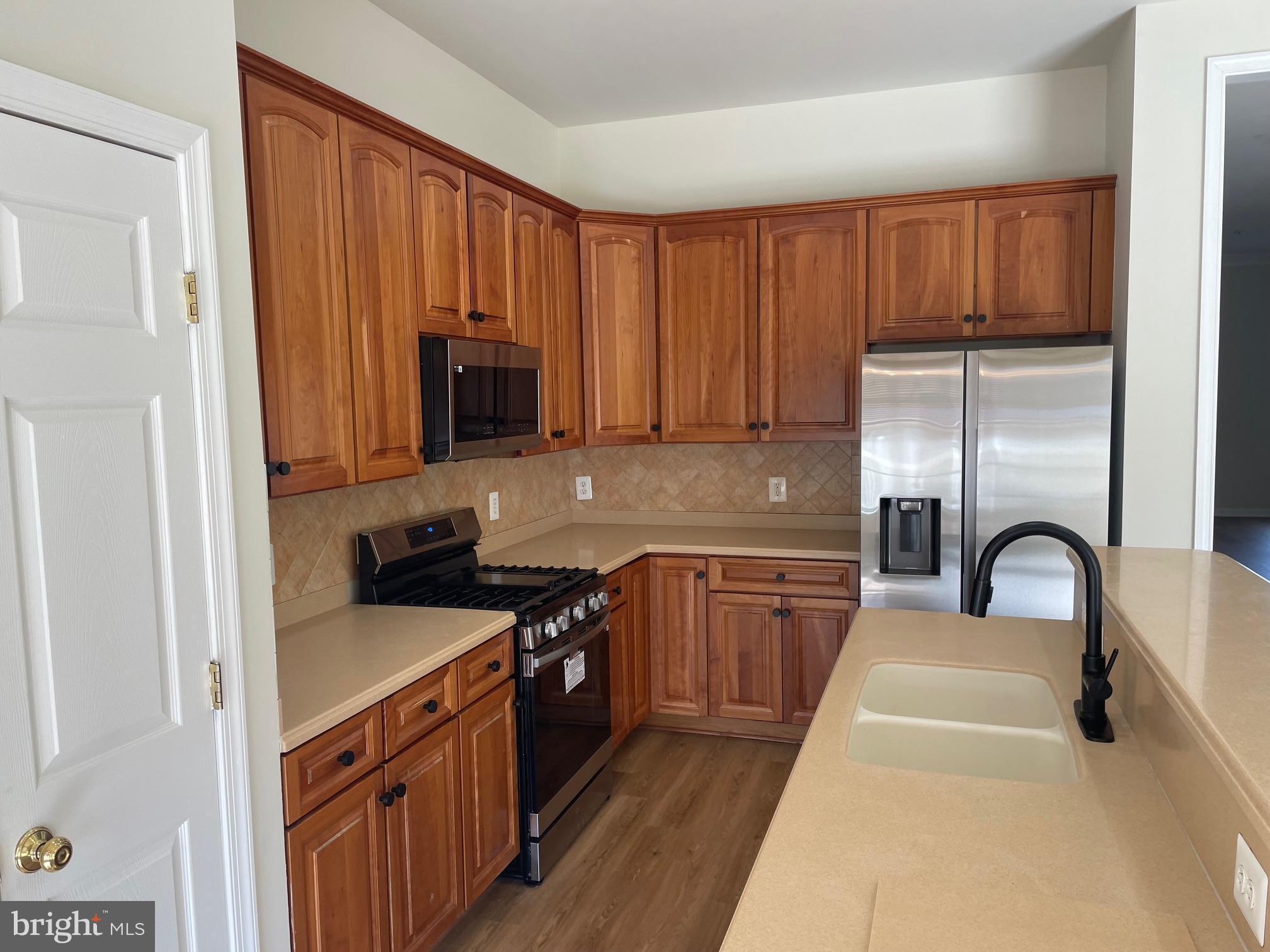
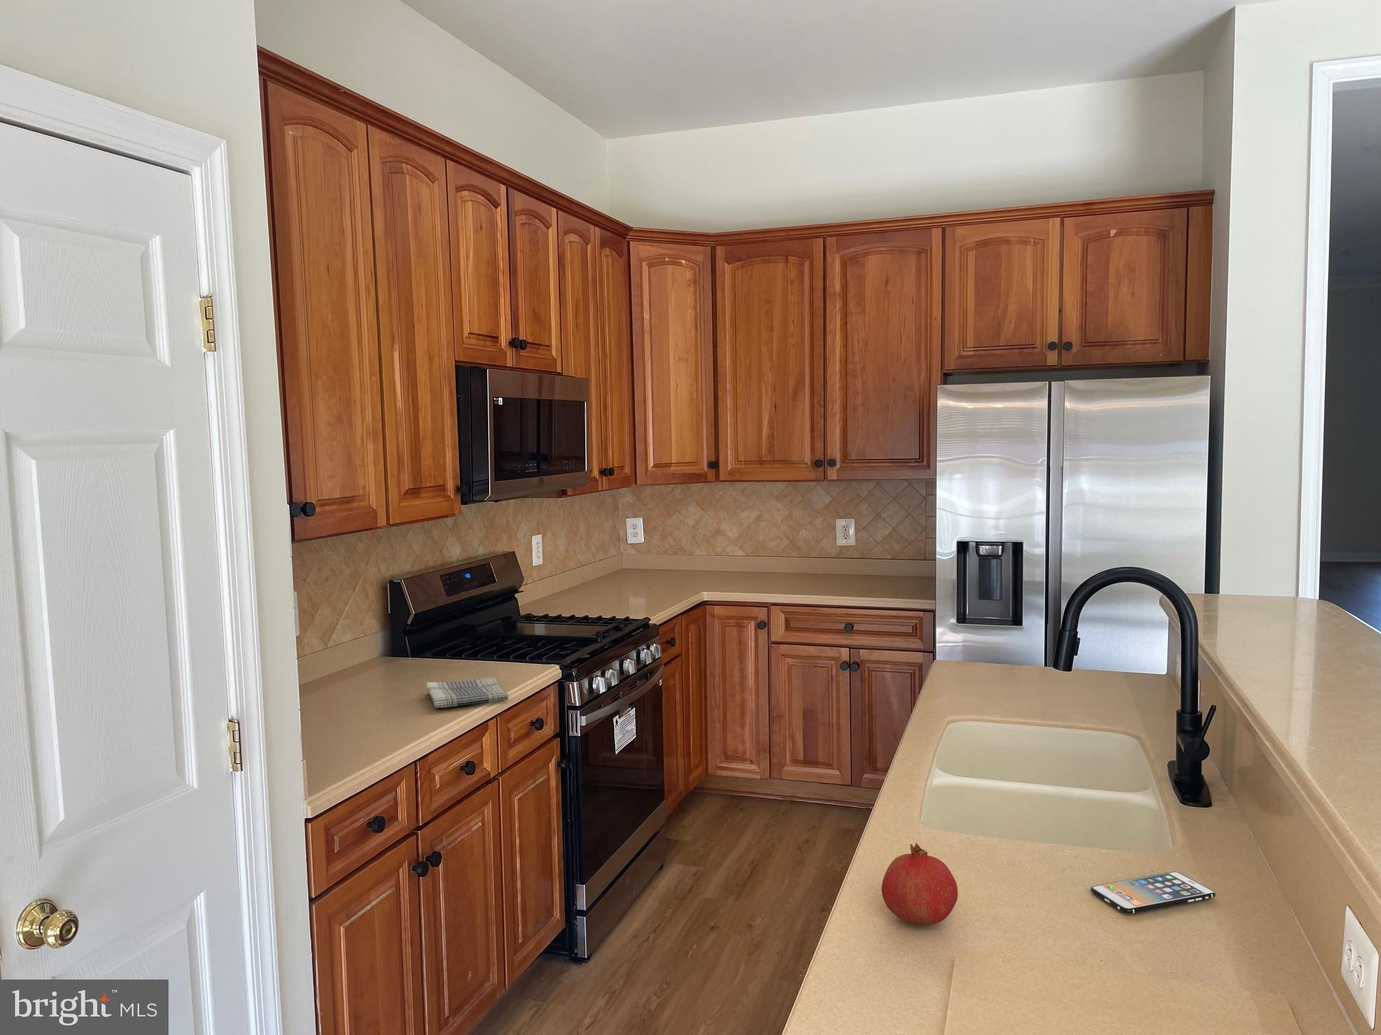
+ fruit [881,841,958,925]
+ dish towel [425,677,509,709]
+ smartphone [1090,871,1217,914]
